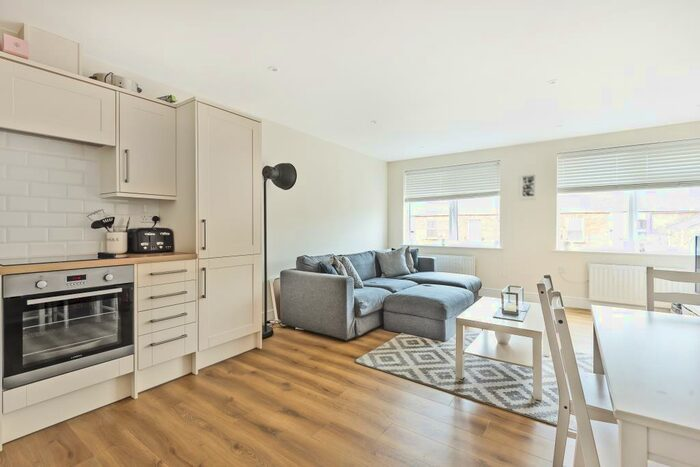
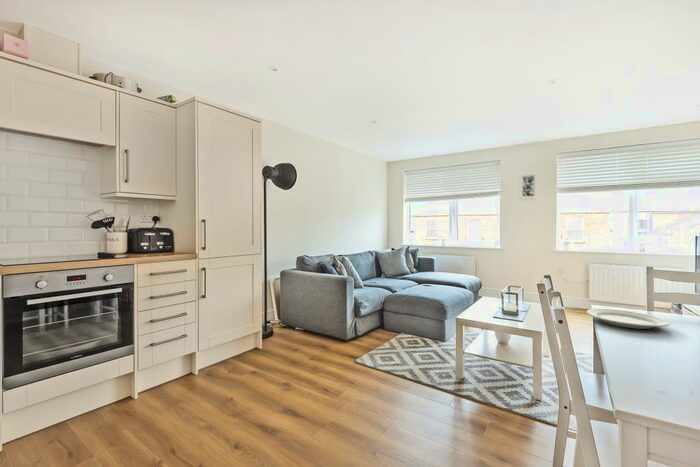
+ chinaware [586,308,671,330]
